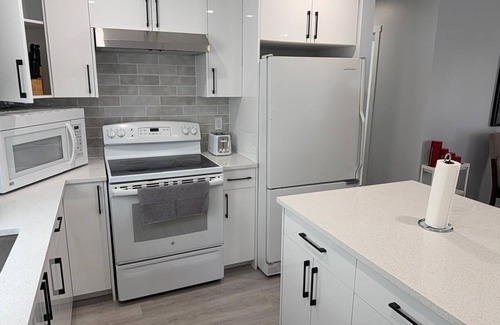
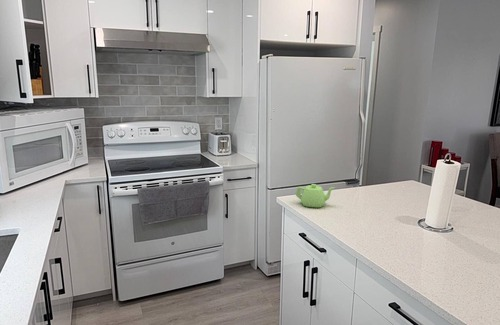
+ teapot [295,183,336,208]
